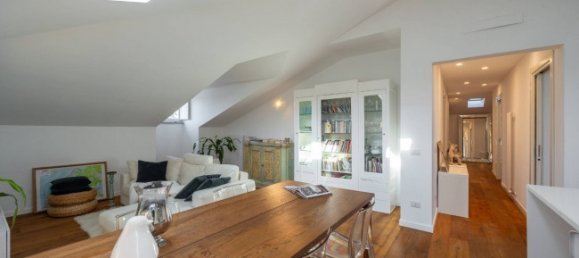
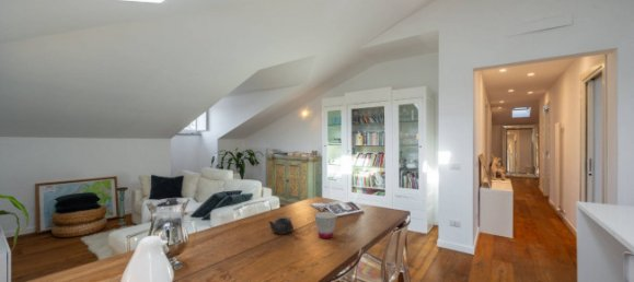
+ teapot [267,215,295,235]
+ cup [314,211,337,239]
